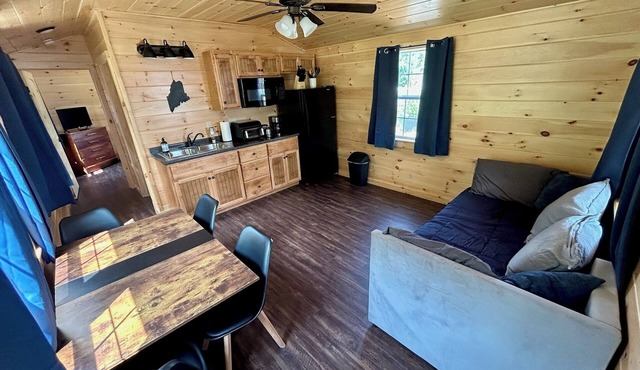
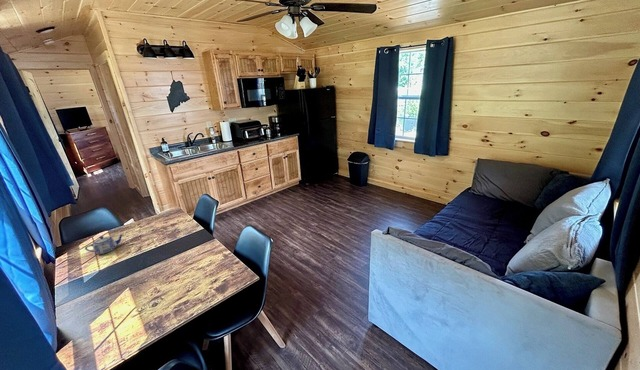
+ teapot [84,233,124,255]
